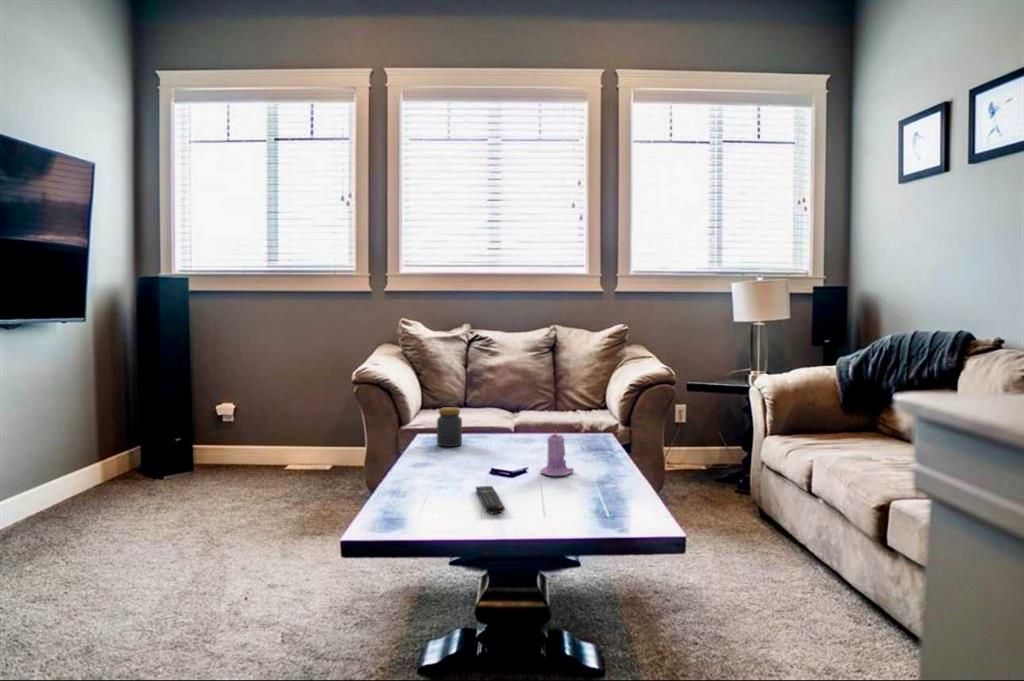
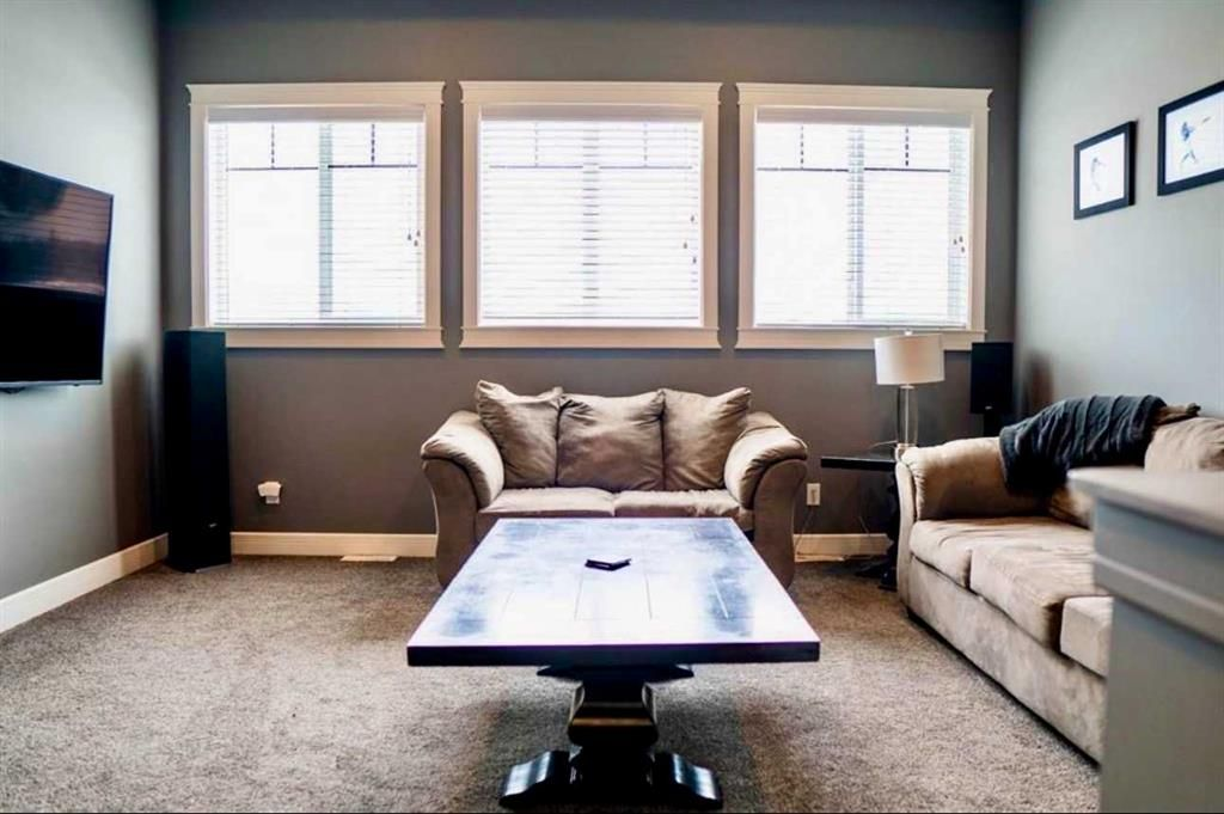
- candle [539,431,575,477]
- jar [436,406,463,448]
- remote control [475,485,506,515]
